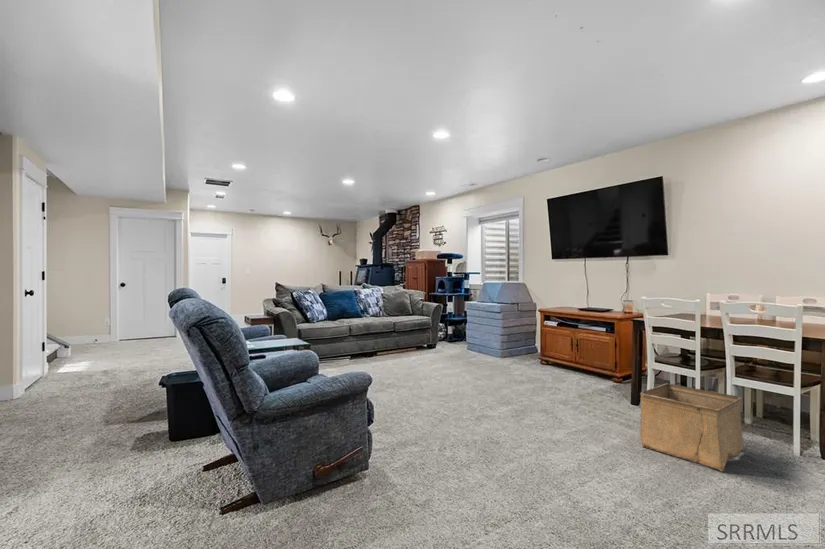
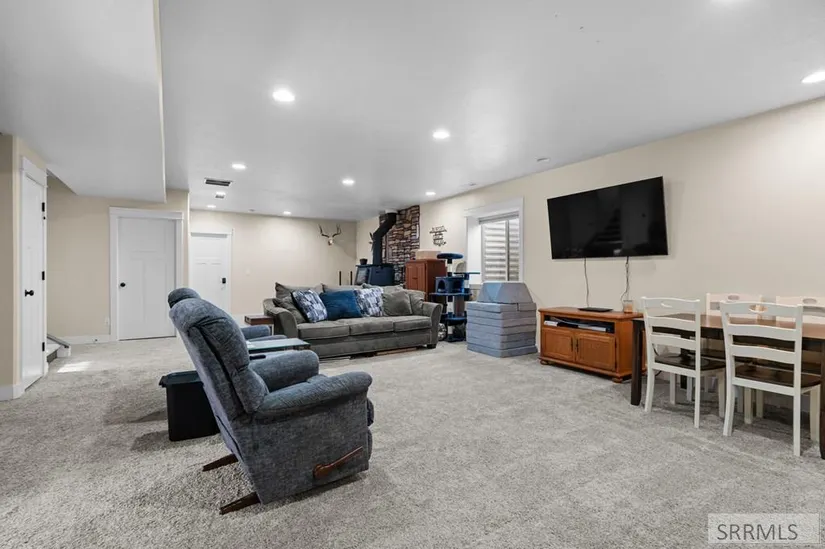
- storage bin [639,382,744,472]
